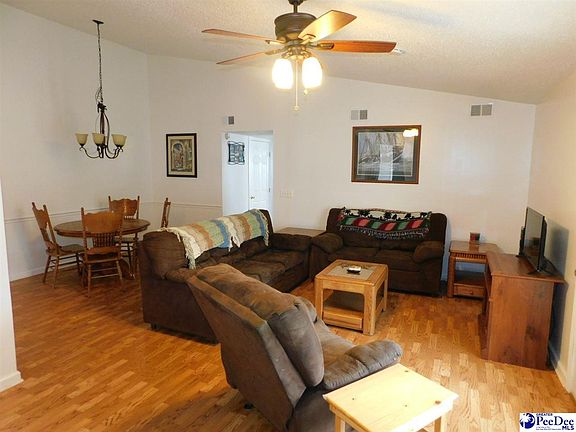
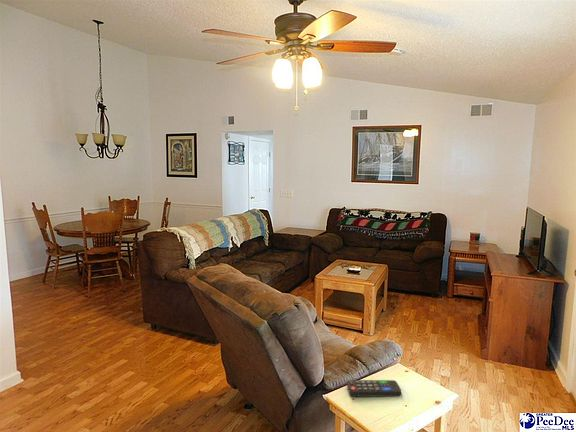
+ remote control [346,379,402,398]
